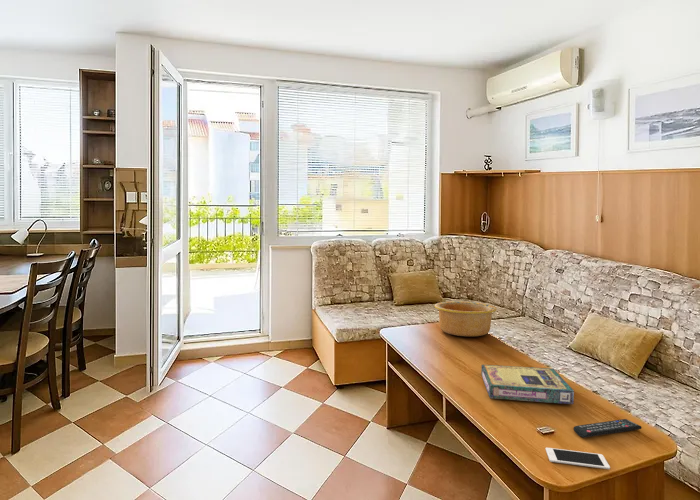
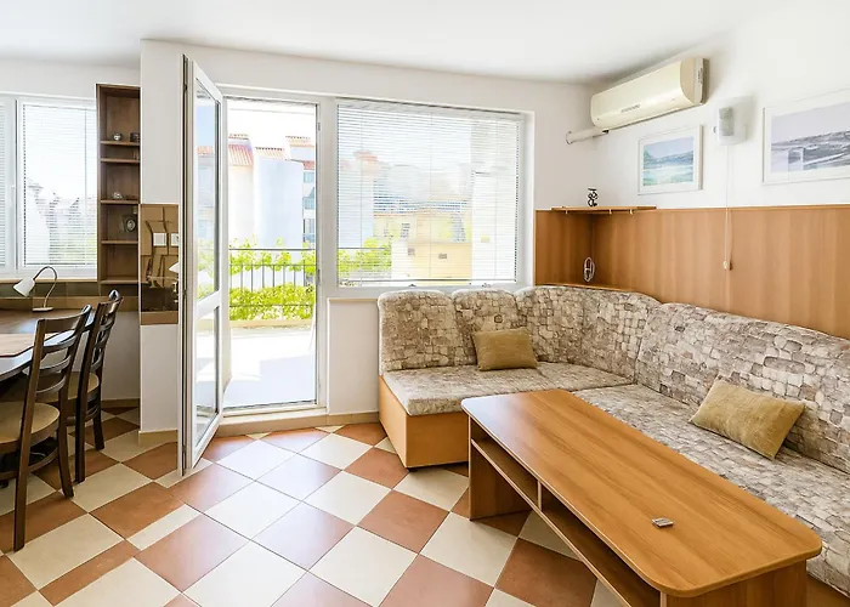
- remote control [572,418,643,439]
- video game box [480,364,575,405]
- cell phone [545,447,611,470]
- bowl [434,300,498,337]
